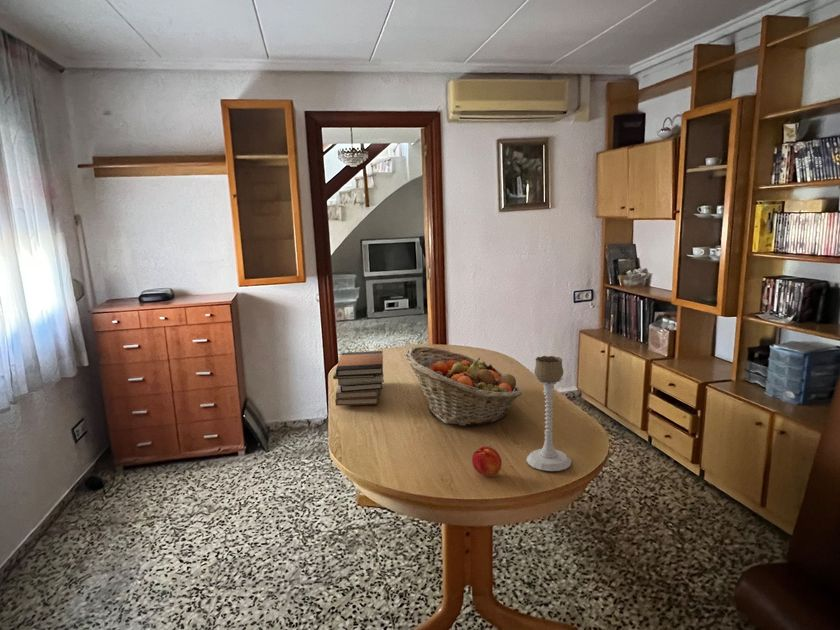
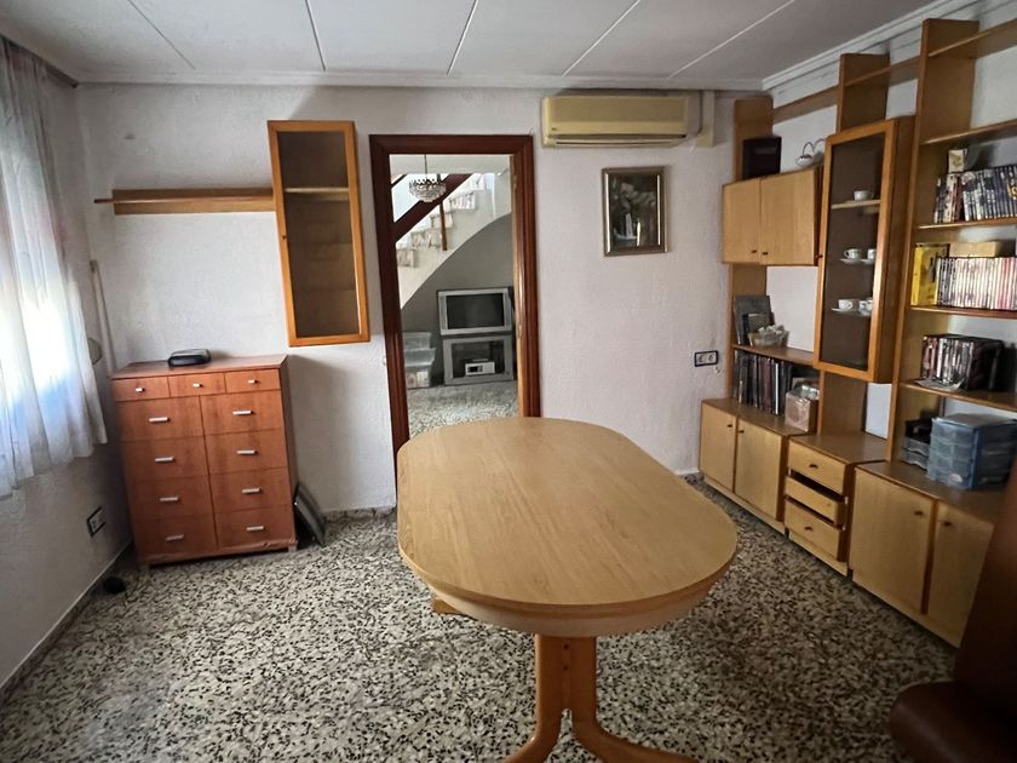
- peach [471,446,503,478]
- candle holder [525,355,572,472]
- fruit basket [403,346,523,427]
- book stack [332,350,385,407]
